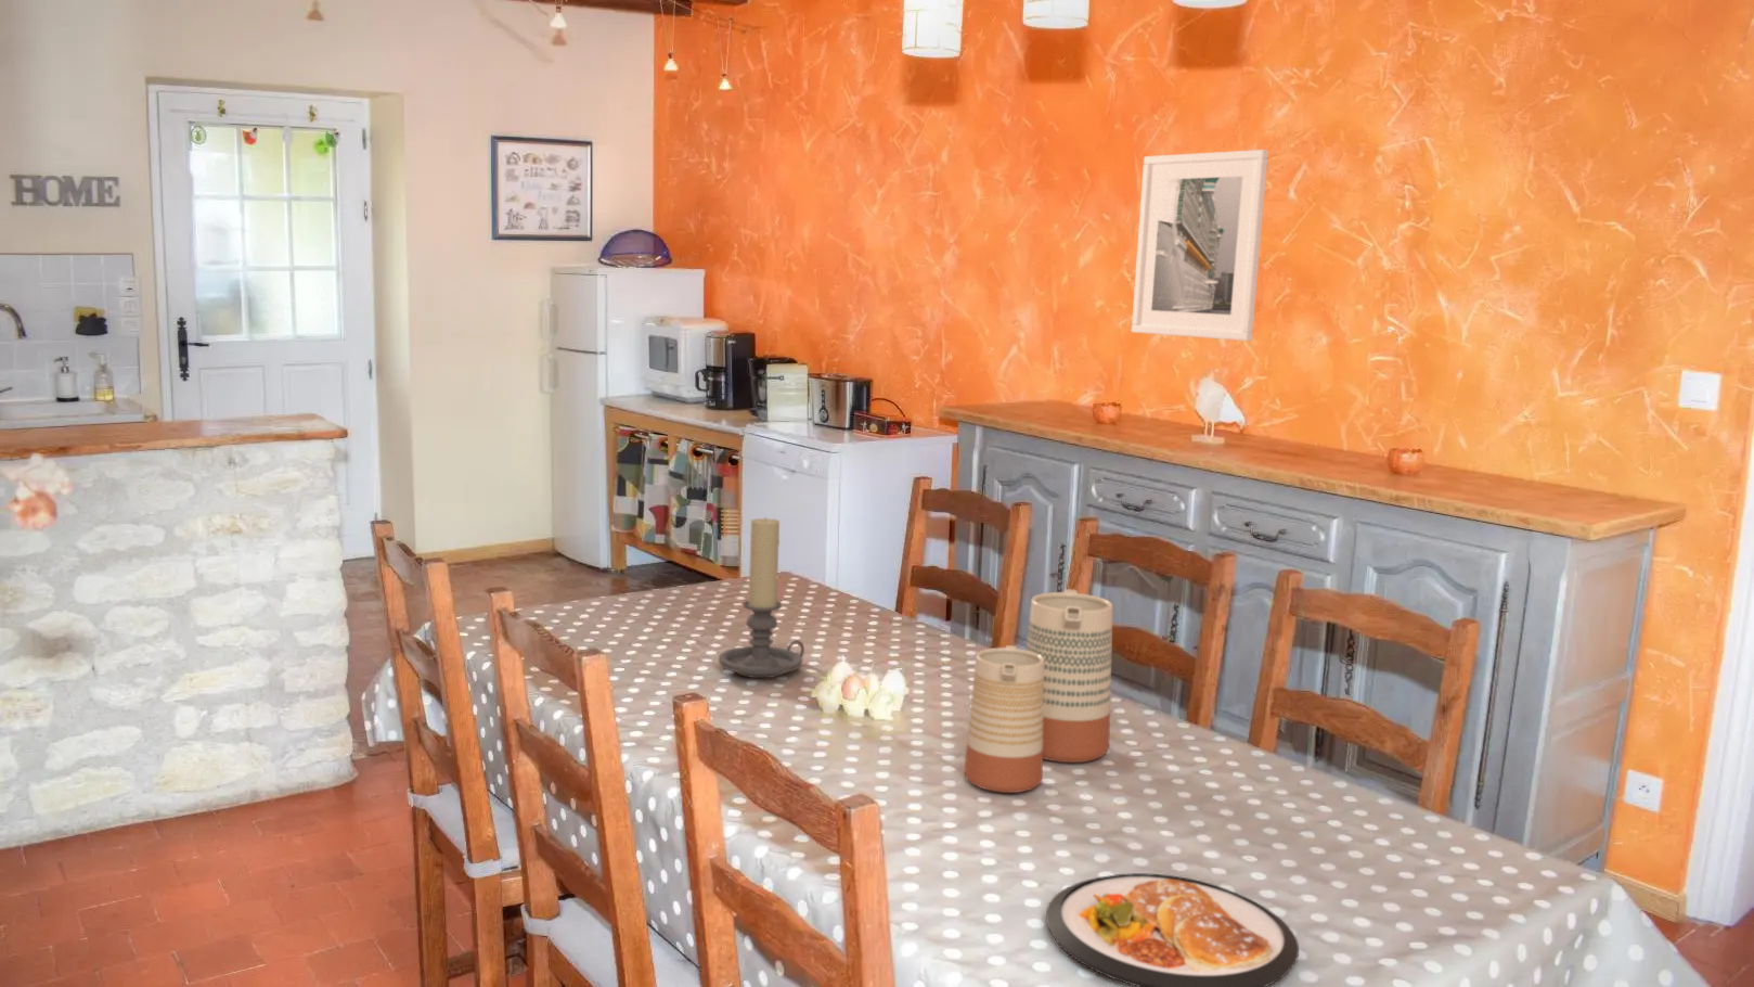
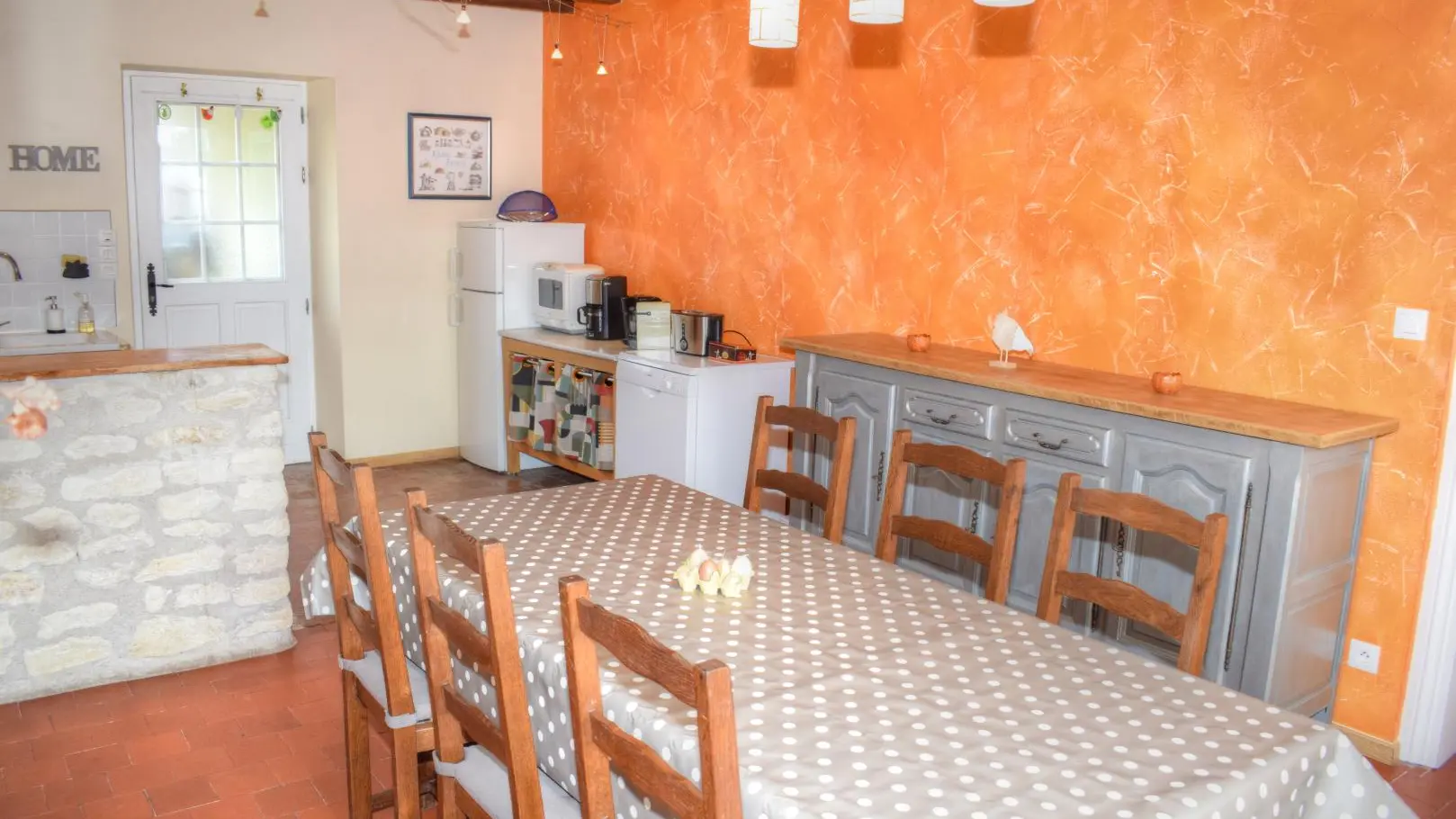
- vase [964,588,1113,794]
- dish [1044,873,1300,987]
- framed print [1131,148,1270,342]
- candle holder [718,516,806,678]
